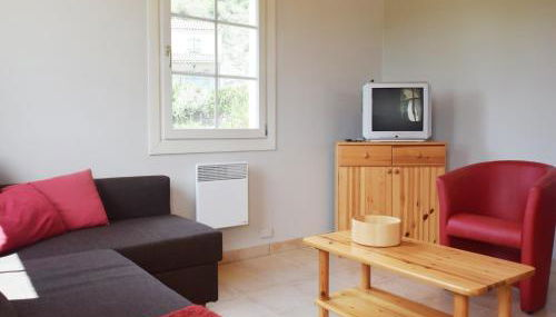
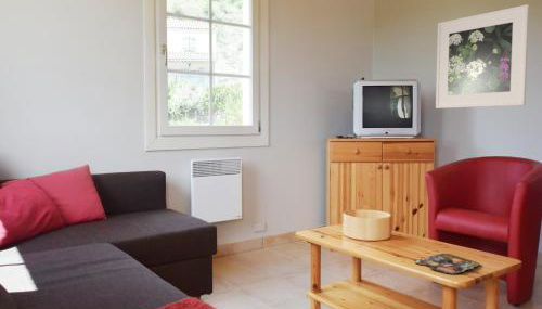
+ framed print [435,3,530,110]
+ magazine [414,253,480,274]
